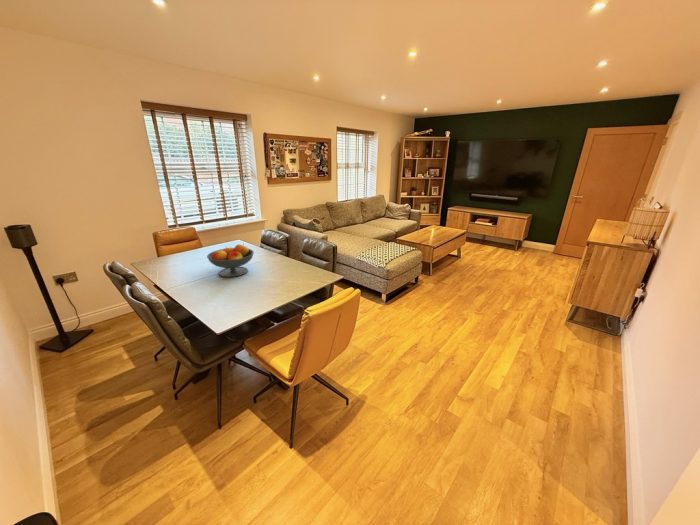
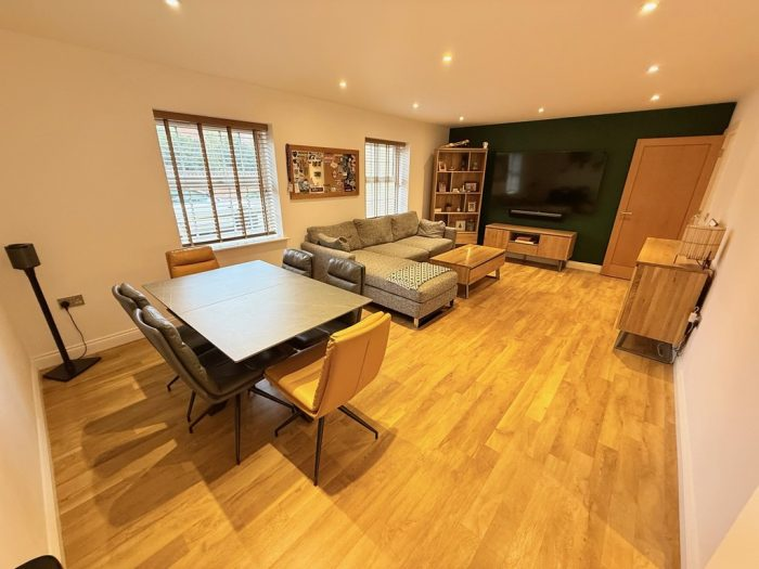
- fruit bowl [206,242,255,278]
